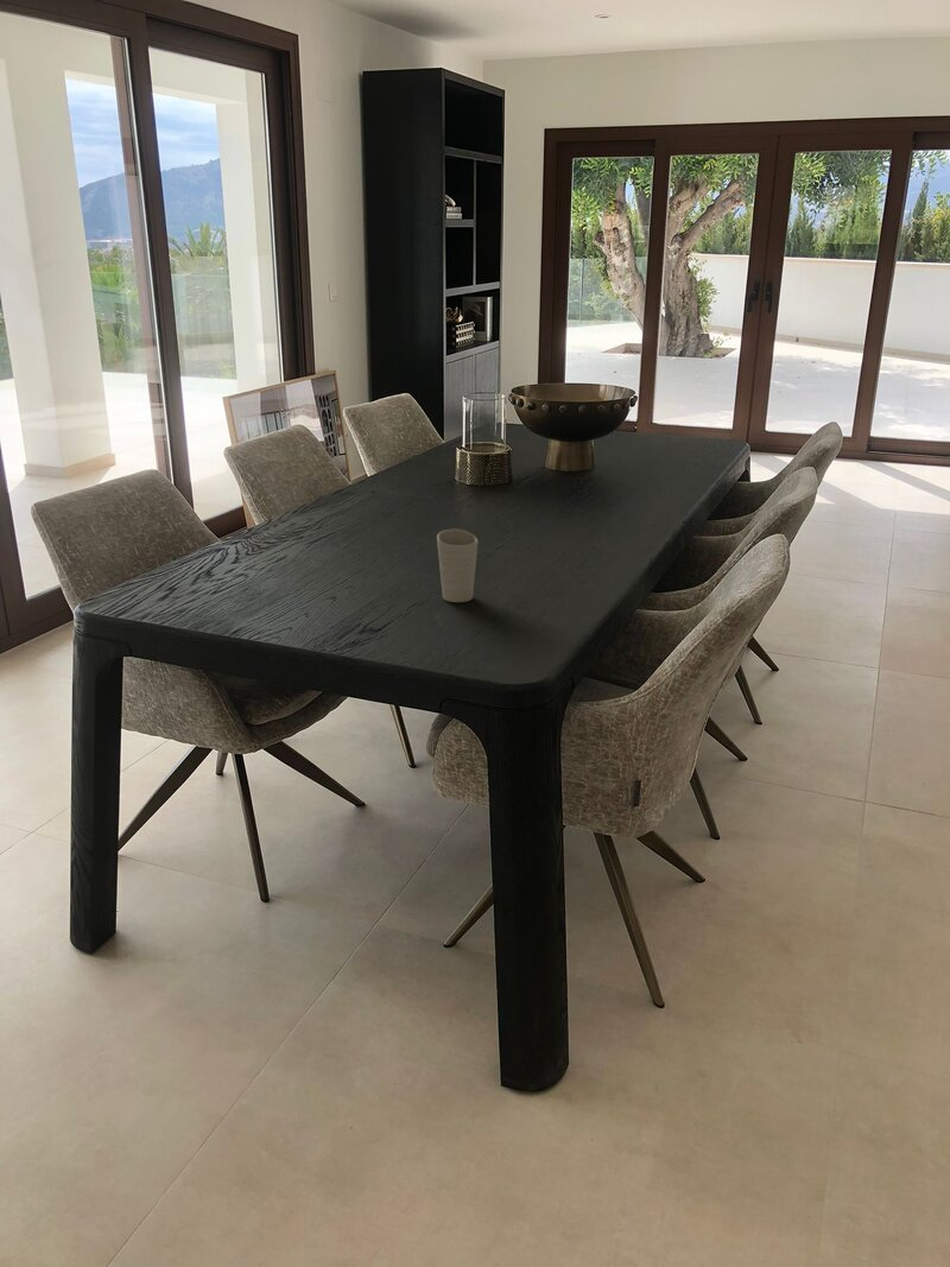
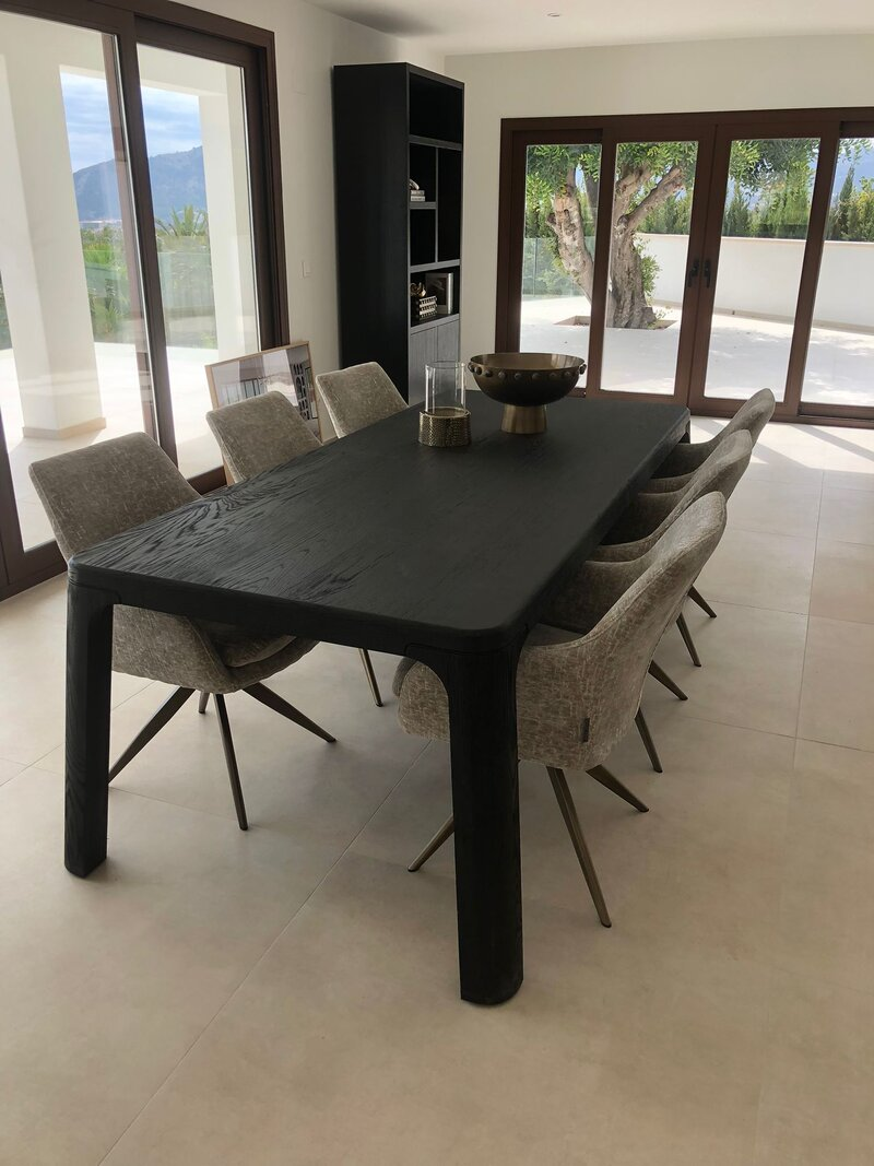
- cup [436,528,480,603]
